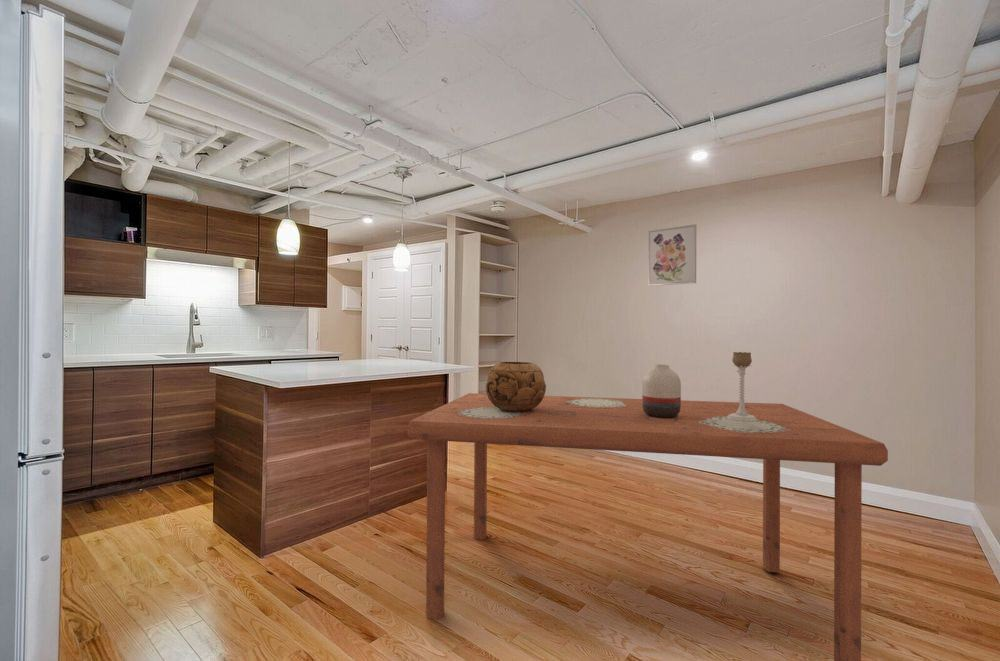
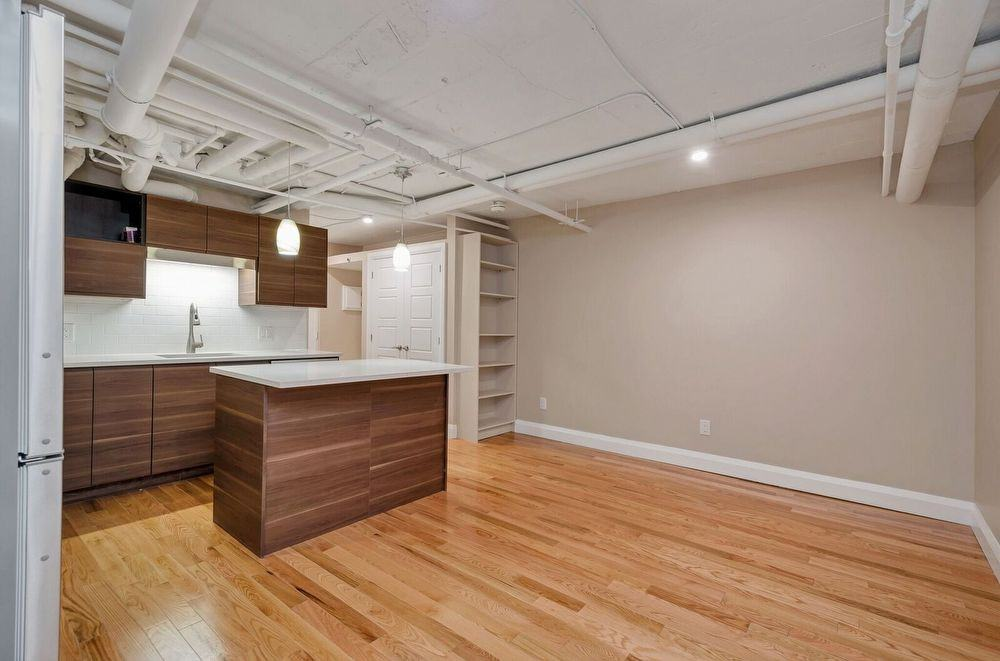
- vase [641,363,682,418]
- table [406,392,889,661]
- candle holder [727,351,757,422]
- decorative bowl [484,361,547,412]
- wall art [647,223,697,287]
